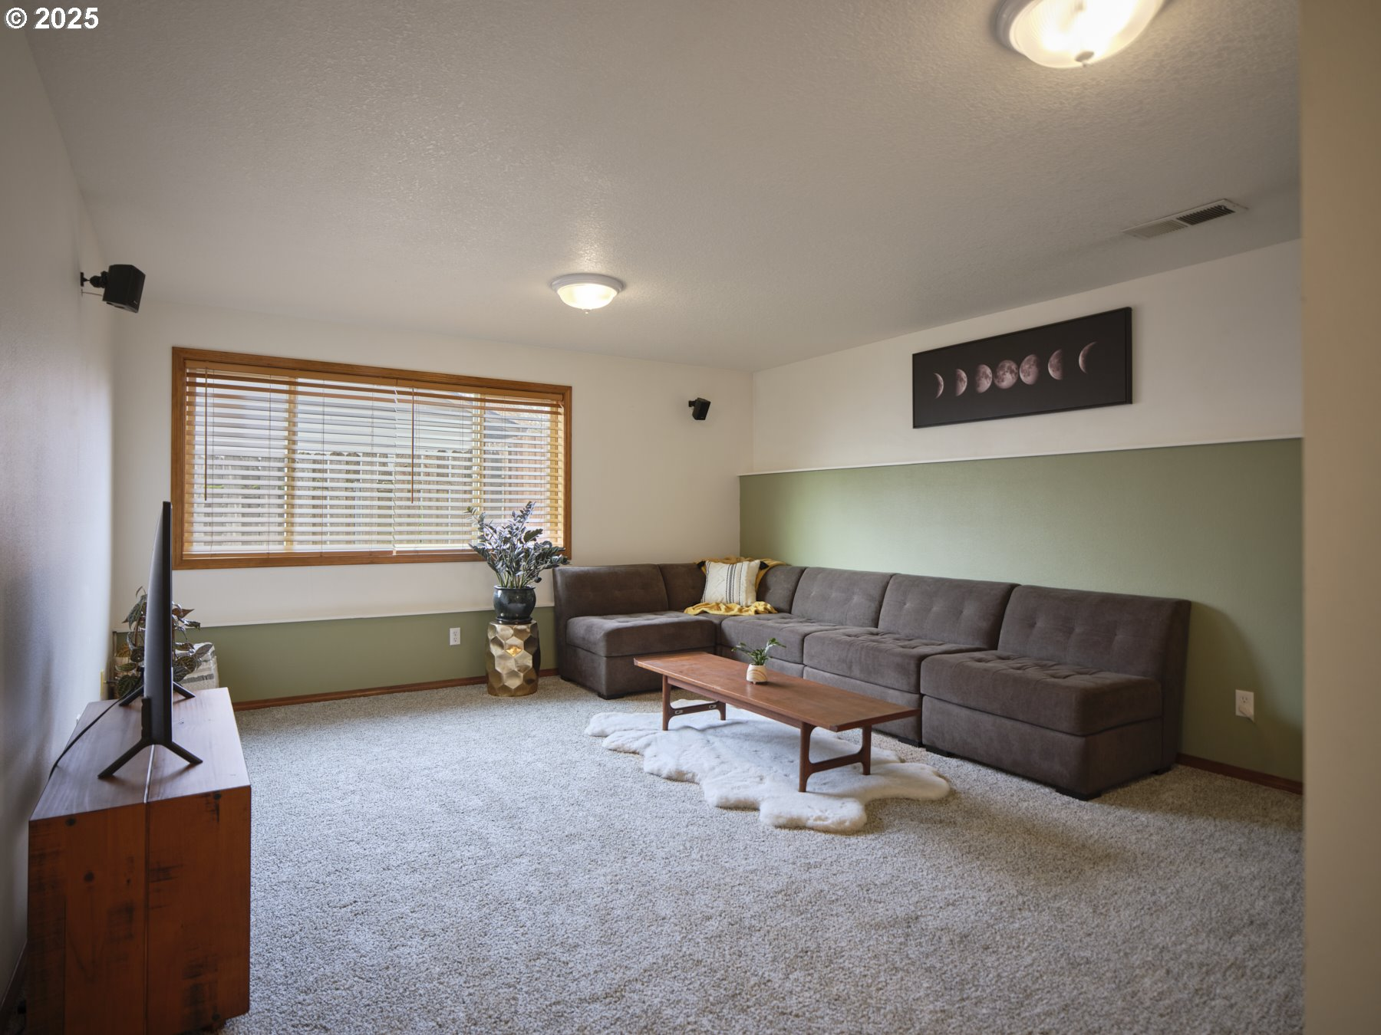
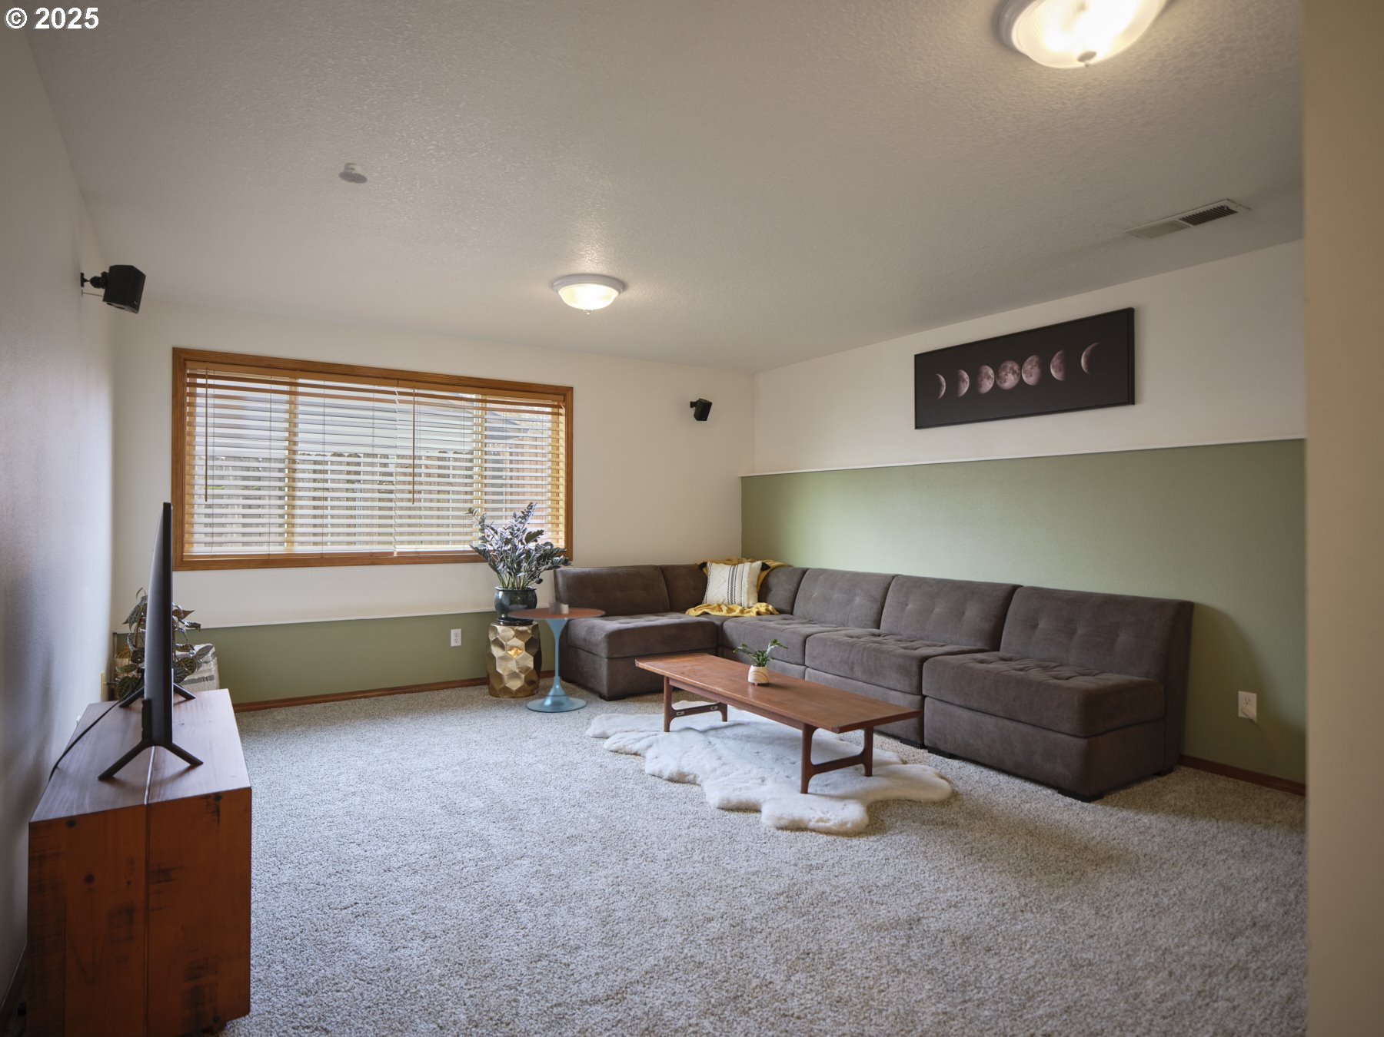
+ recessed light [338,162,368,184]
+ side table [507,597,606,712]
